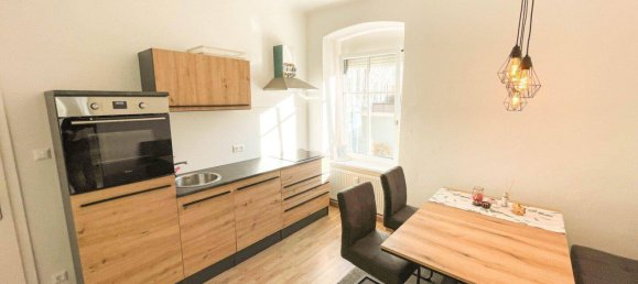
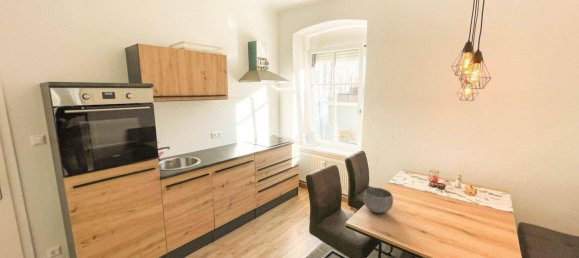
+ bowl [362,187,394,214]
